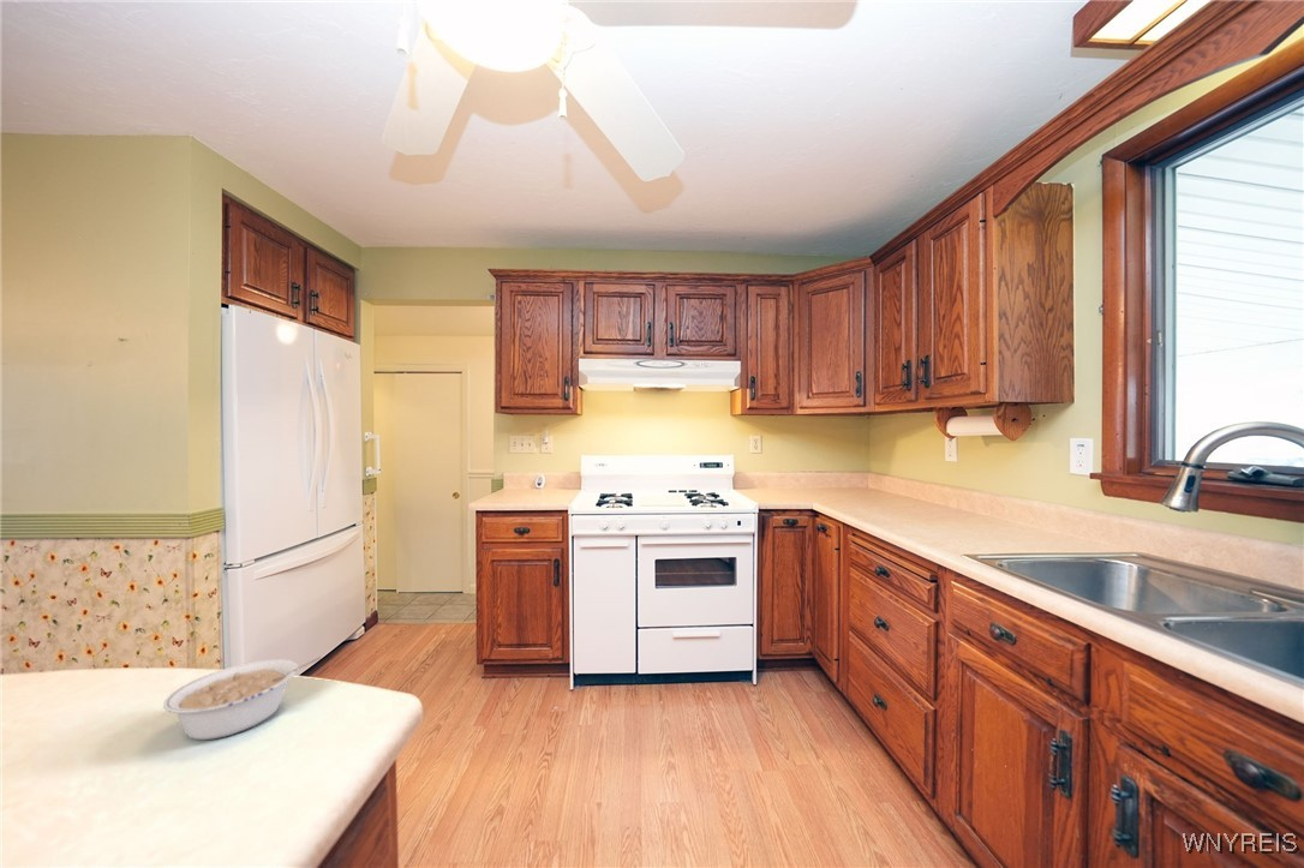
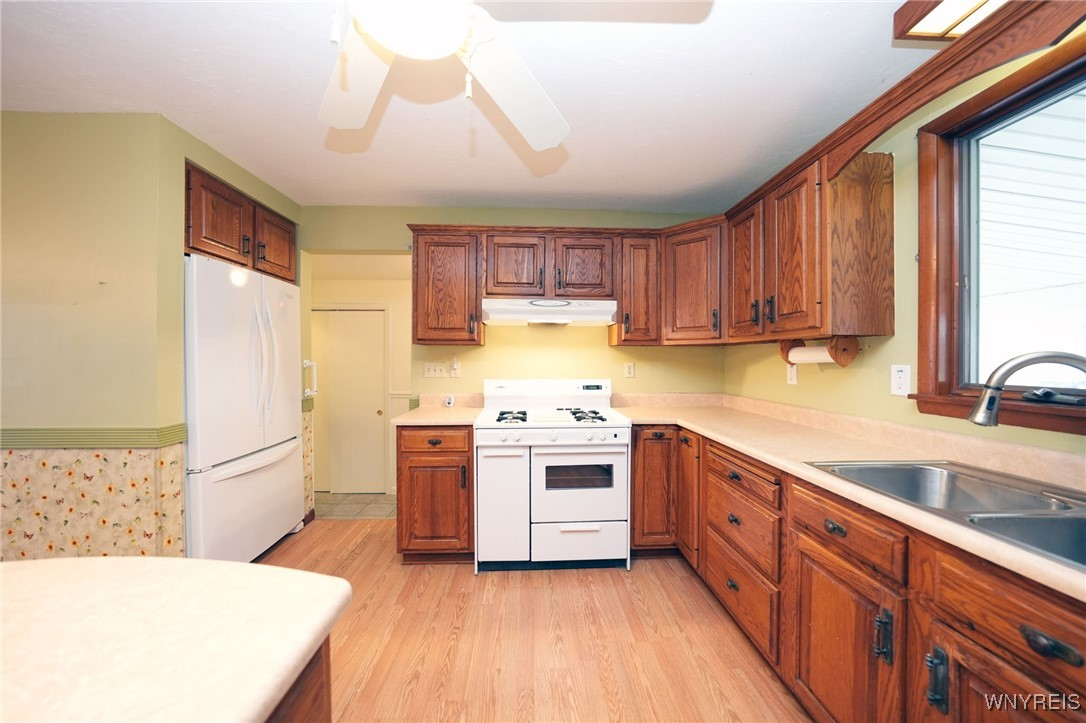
- legume [162,656,323,741]
